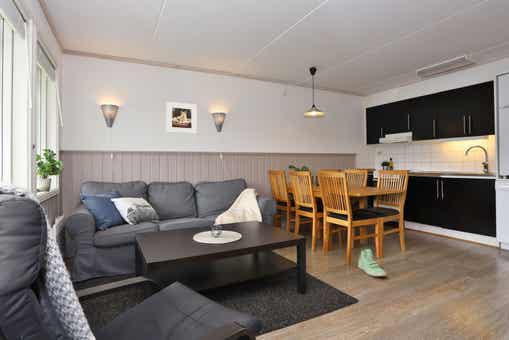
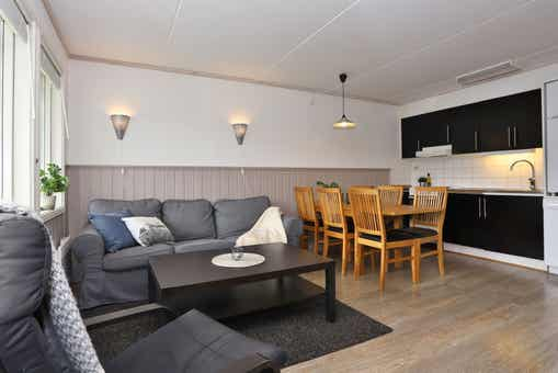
- sneaker [357,248,387,277]
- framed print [165,101,198,135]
